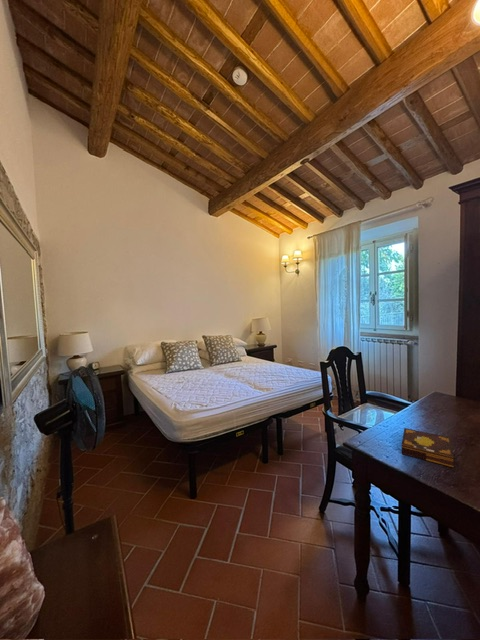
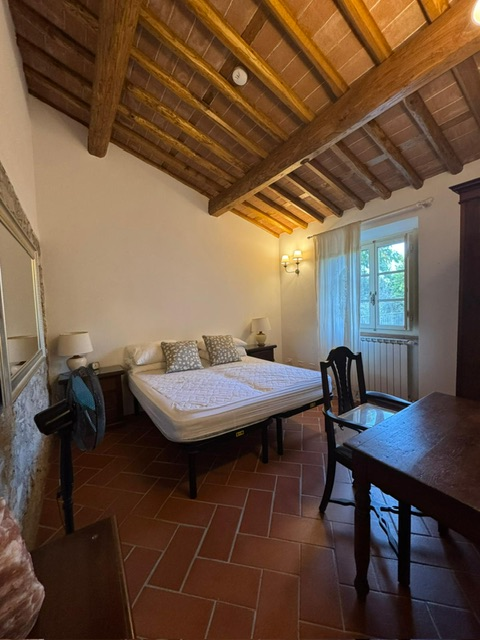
- book [401,427,455,468]
